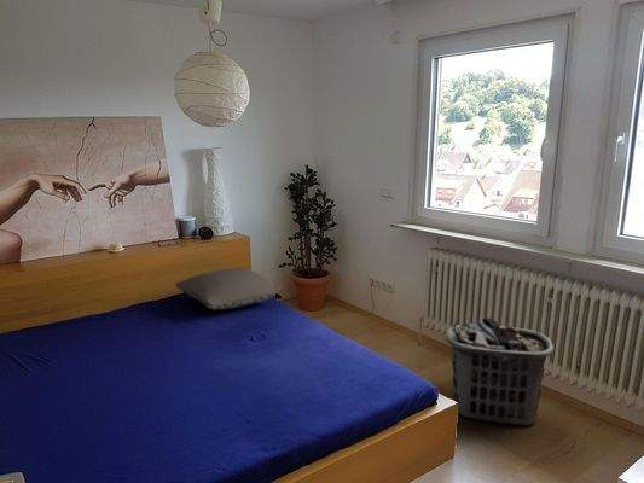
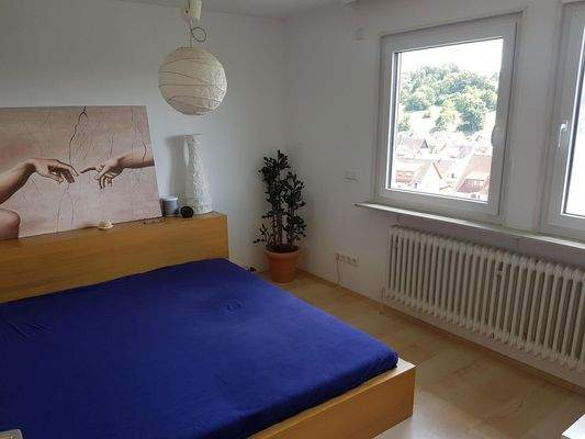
- clothes hamper [446,316,555,427]
- pillow [175,267,284,312]
